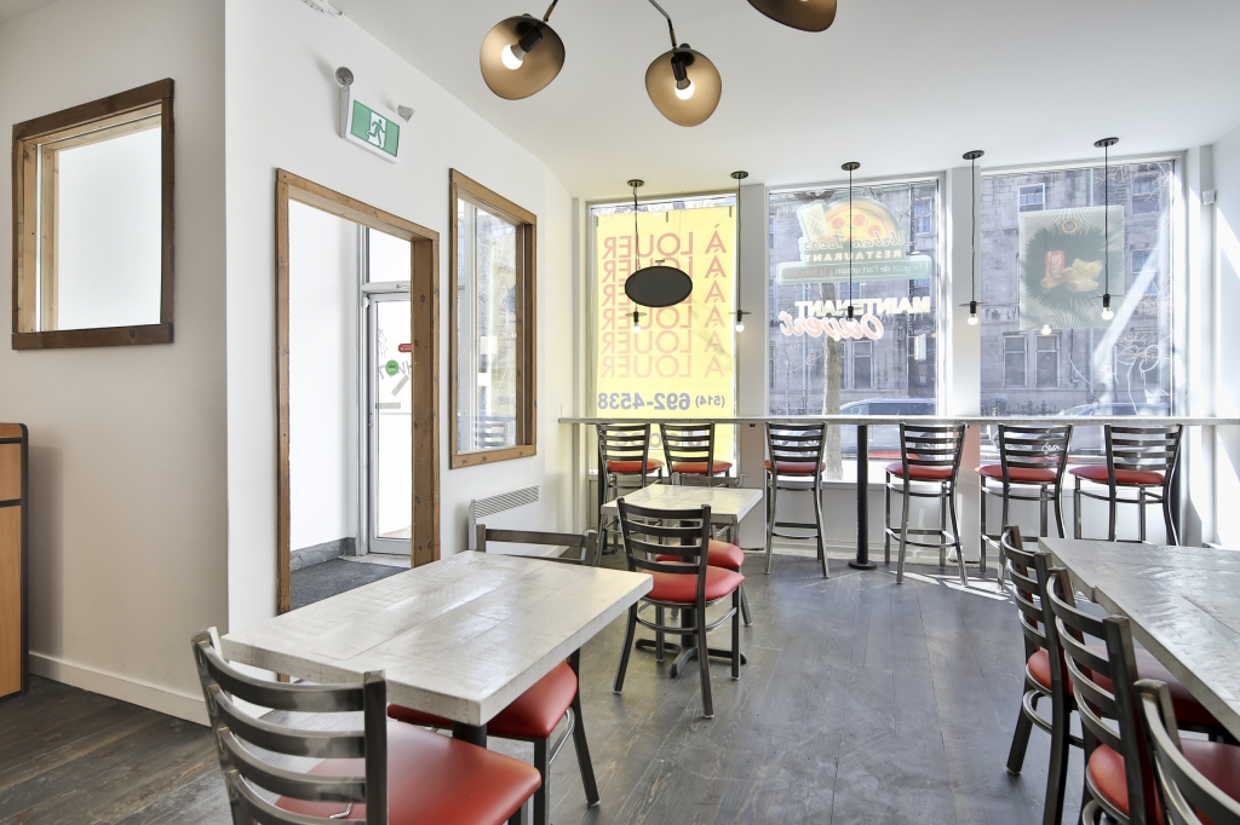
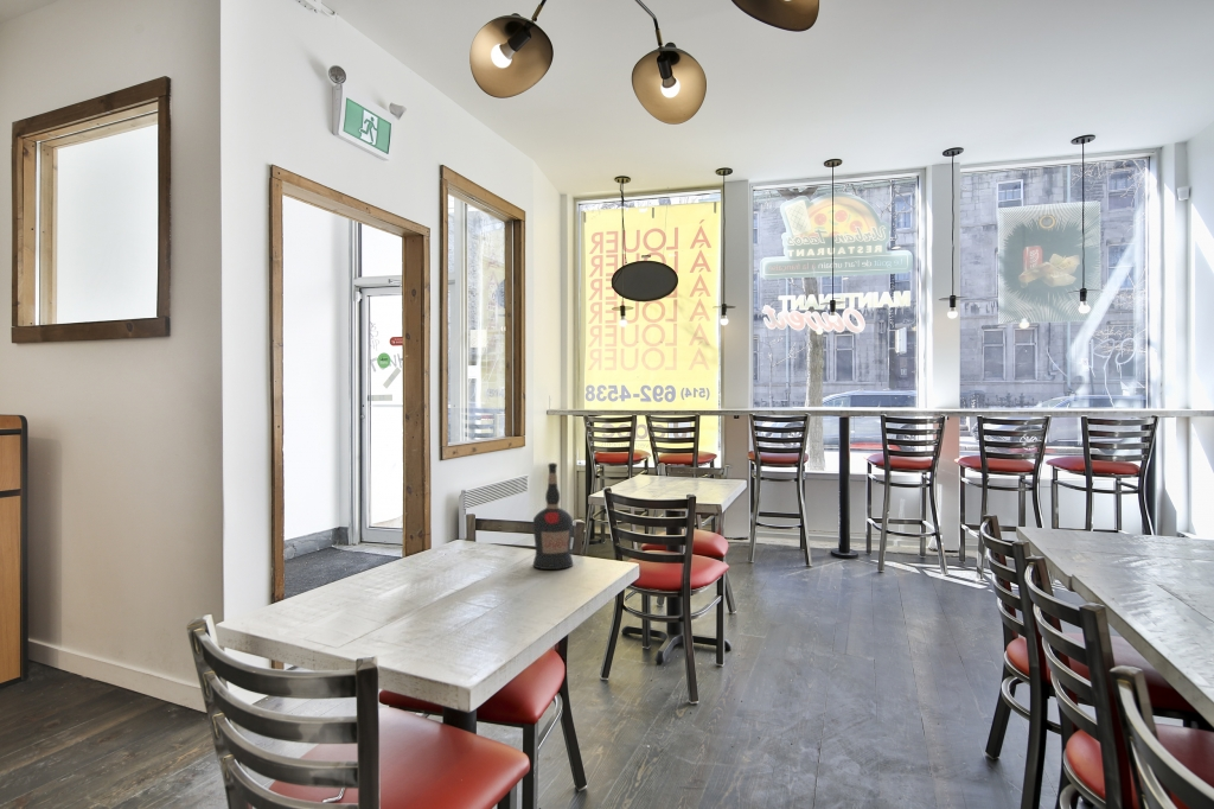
+ liquor bottle [532,461,574,571]
